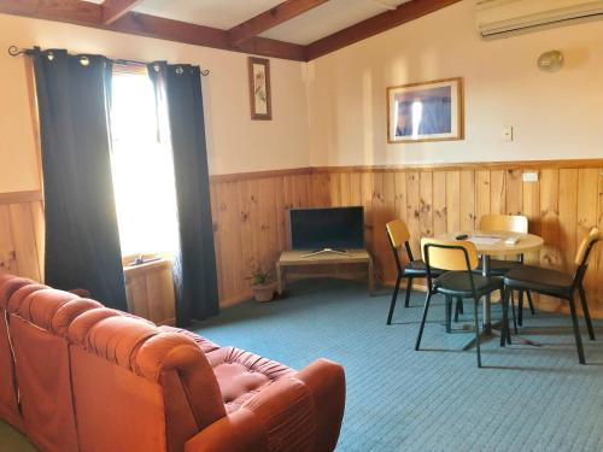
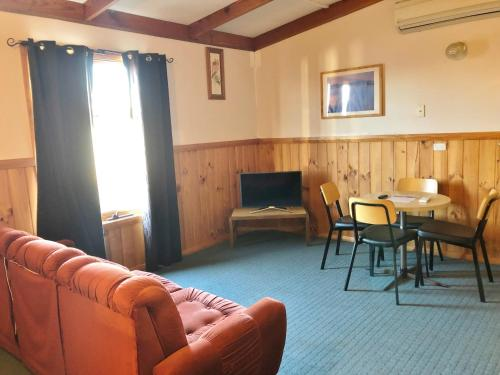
- potted plant [241,254,279,303]
